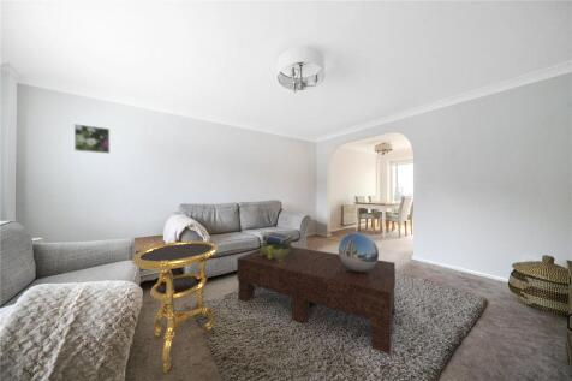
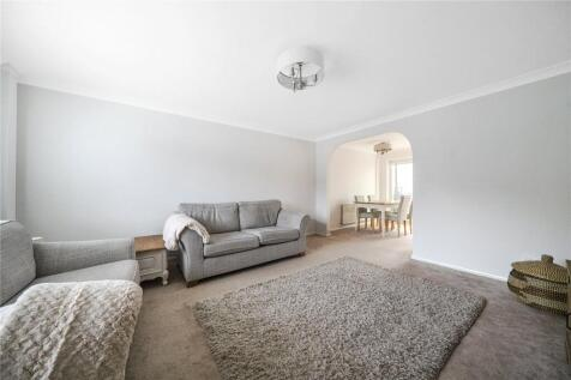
- decorative sphere [338,232,380,272]
- stack of books [258,231,294,261]
- side table [131,239,219,374]
- coffee table [236,246,397,356]
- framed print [73,123,111,155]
